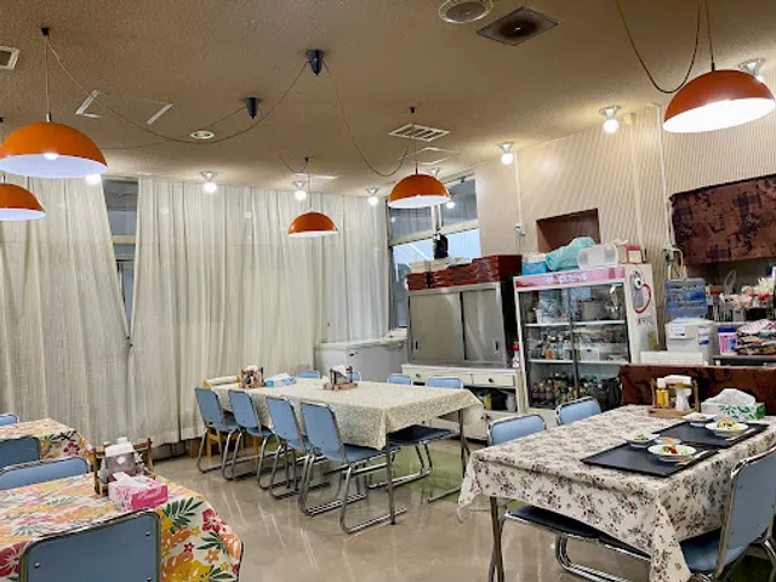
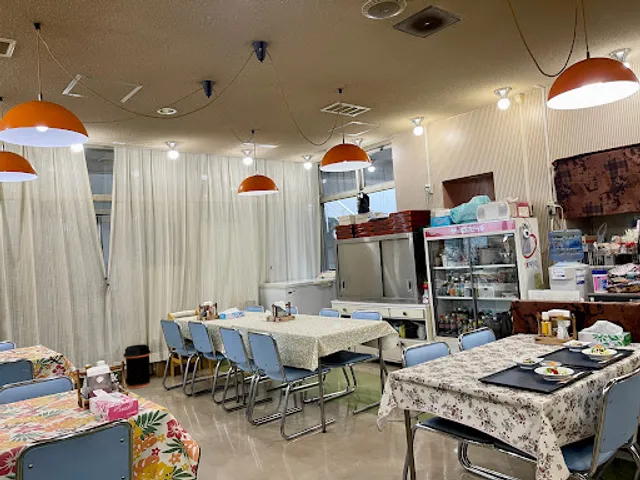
+ trash can [123,343,152,390]
